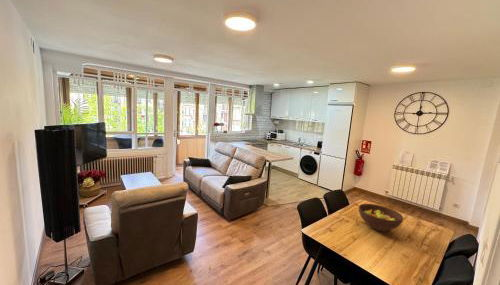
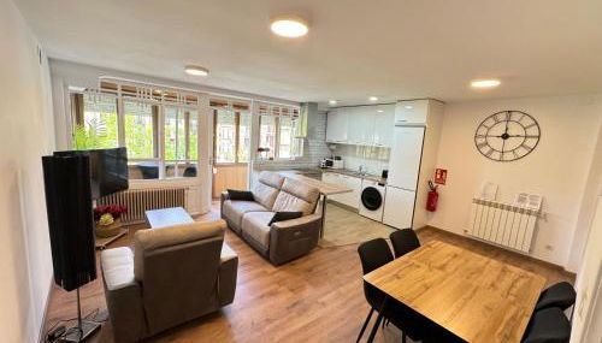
- fruit bowl [358,203,404,232]
